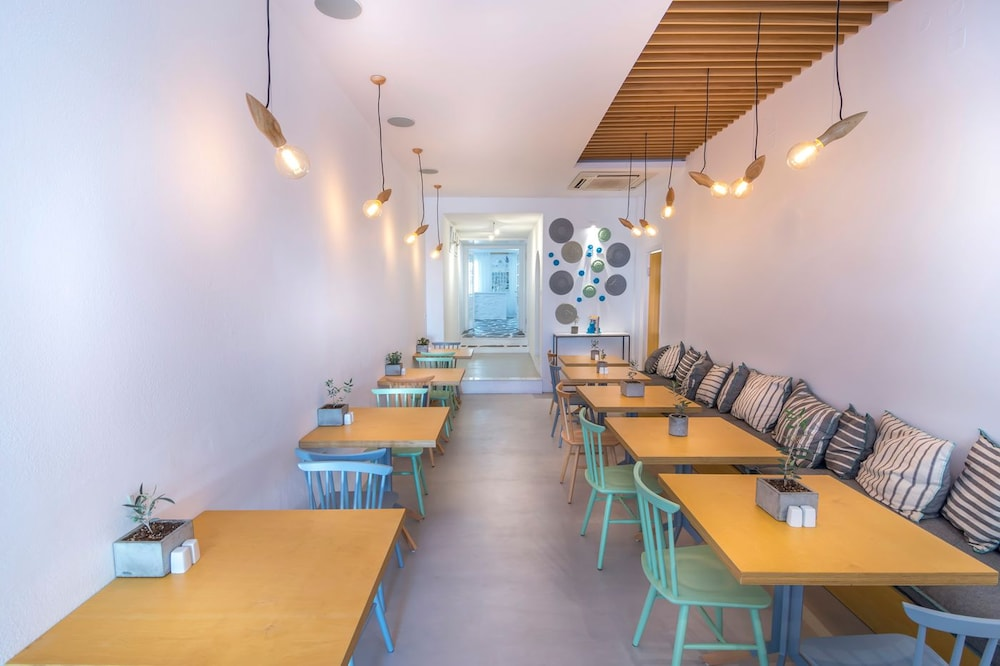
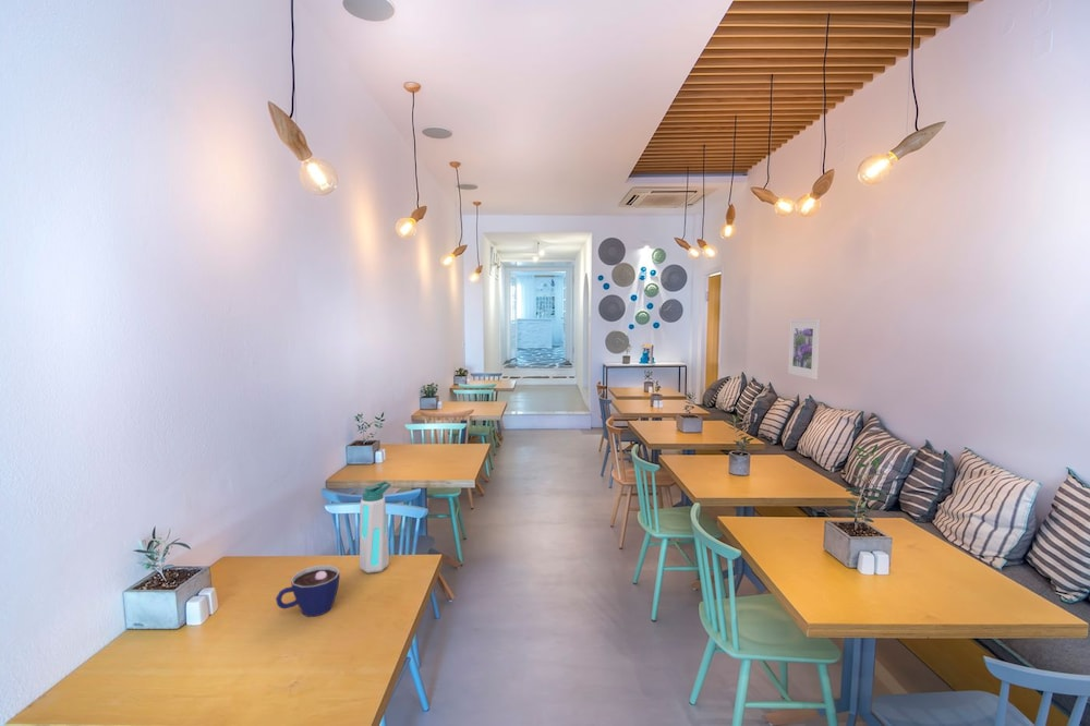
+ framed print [787,318,821,380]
+ cup [275,565,340,617]
+ water bottle [359,480,391,574]
